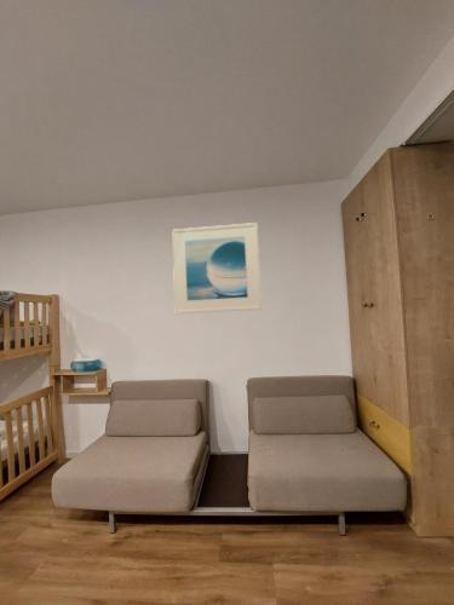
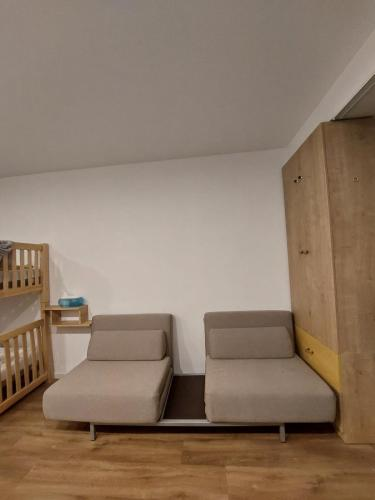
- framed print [171,221,263,315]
